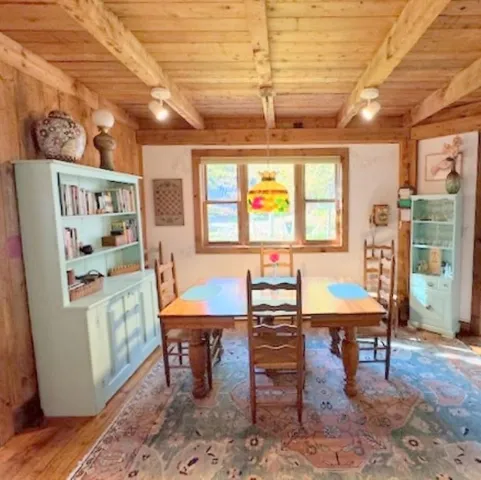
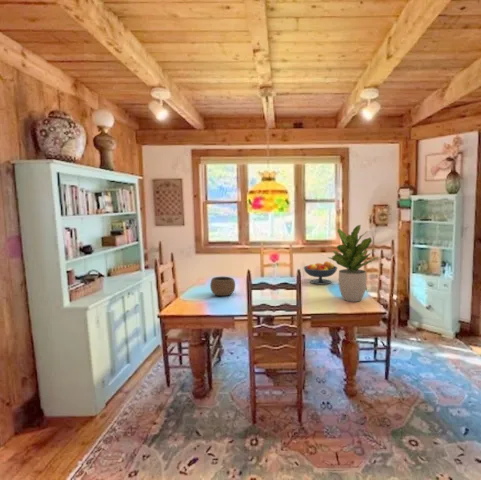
+ bowl [209,276,236,297]
+ potted plant [327,224,380,303]
+ fruit bowl [303,260,338,285]
